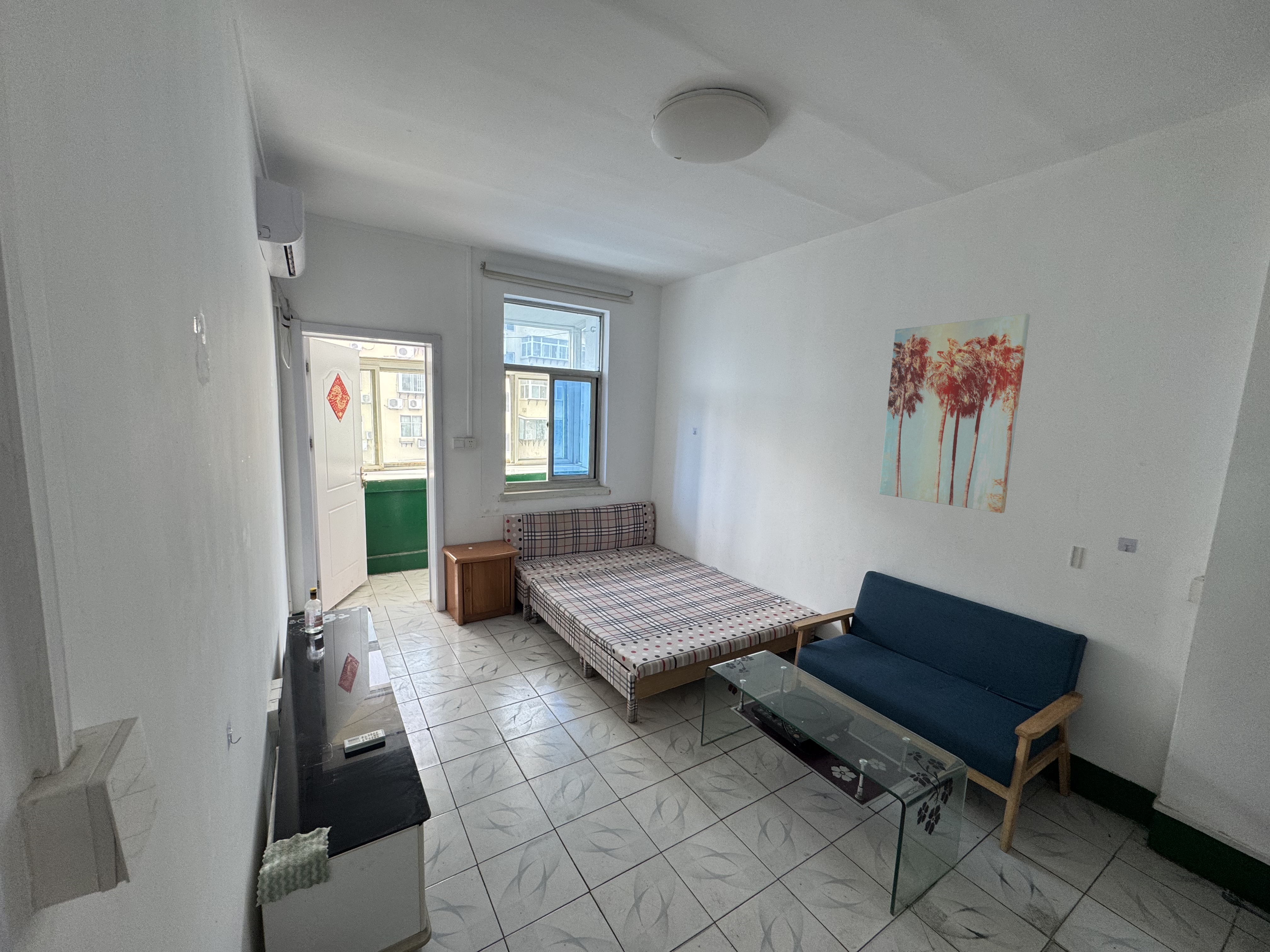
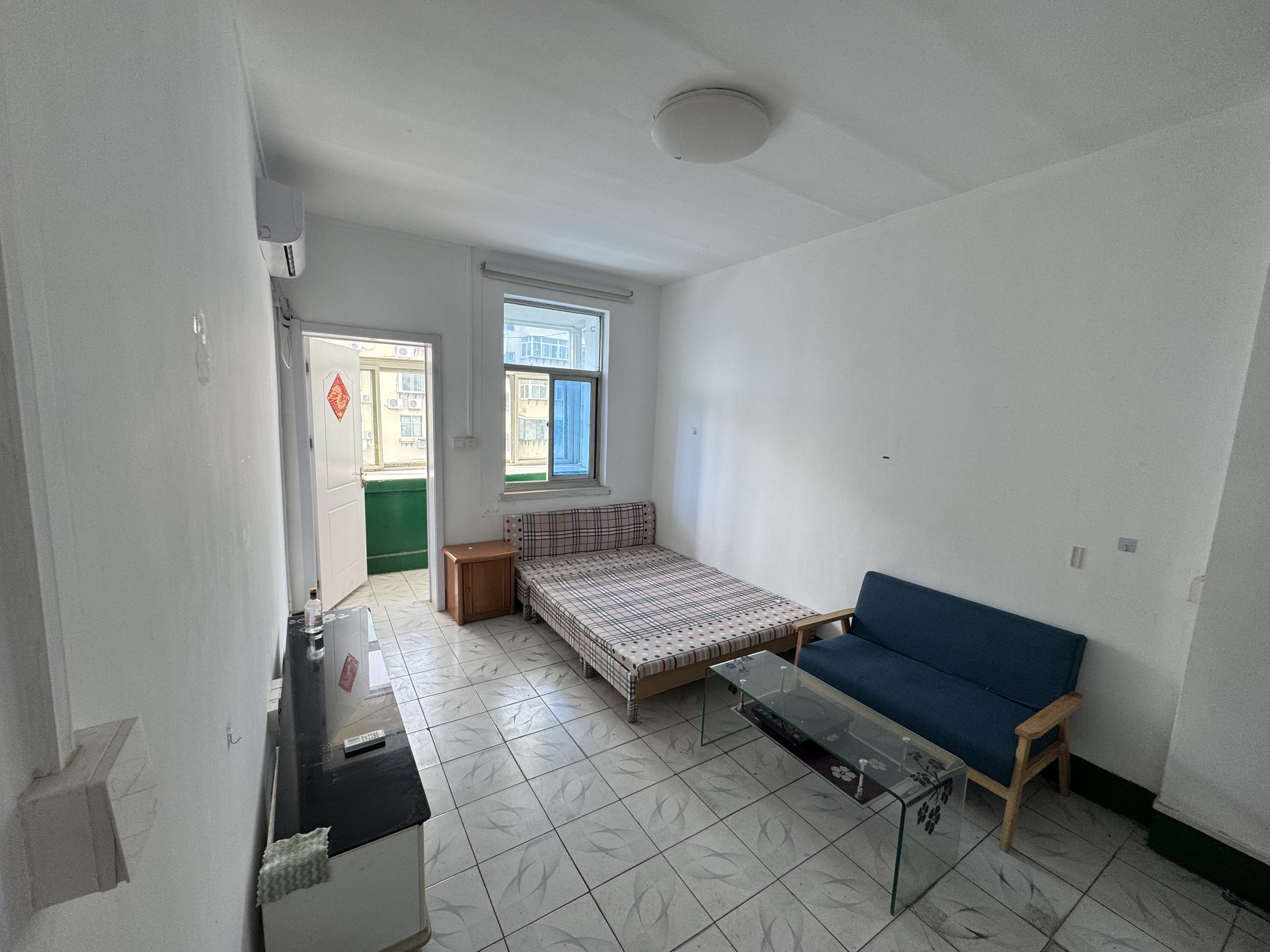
- wall art [879,313,1030,513]
